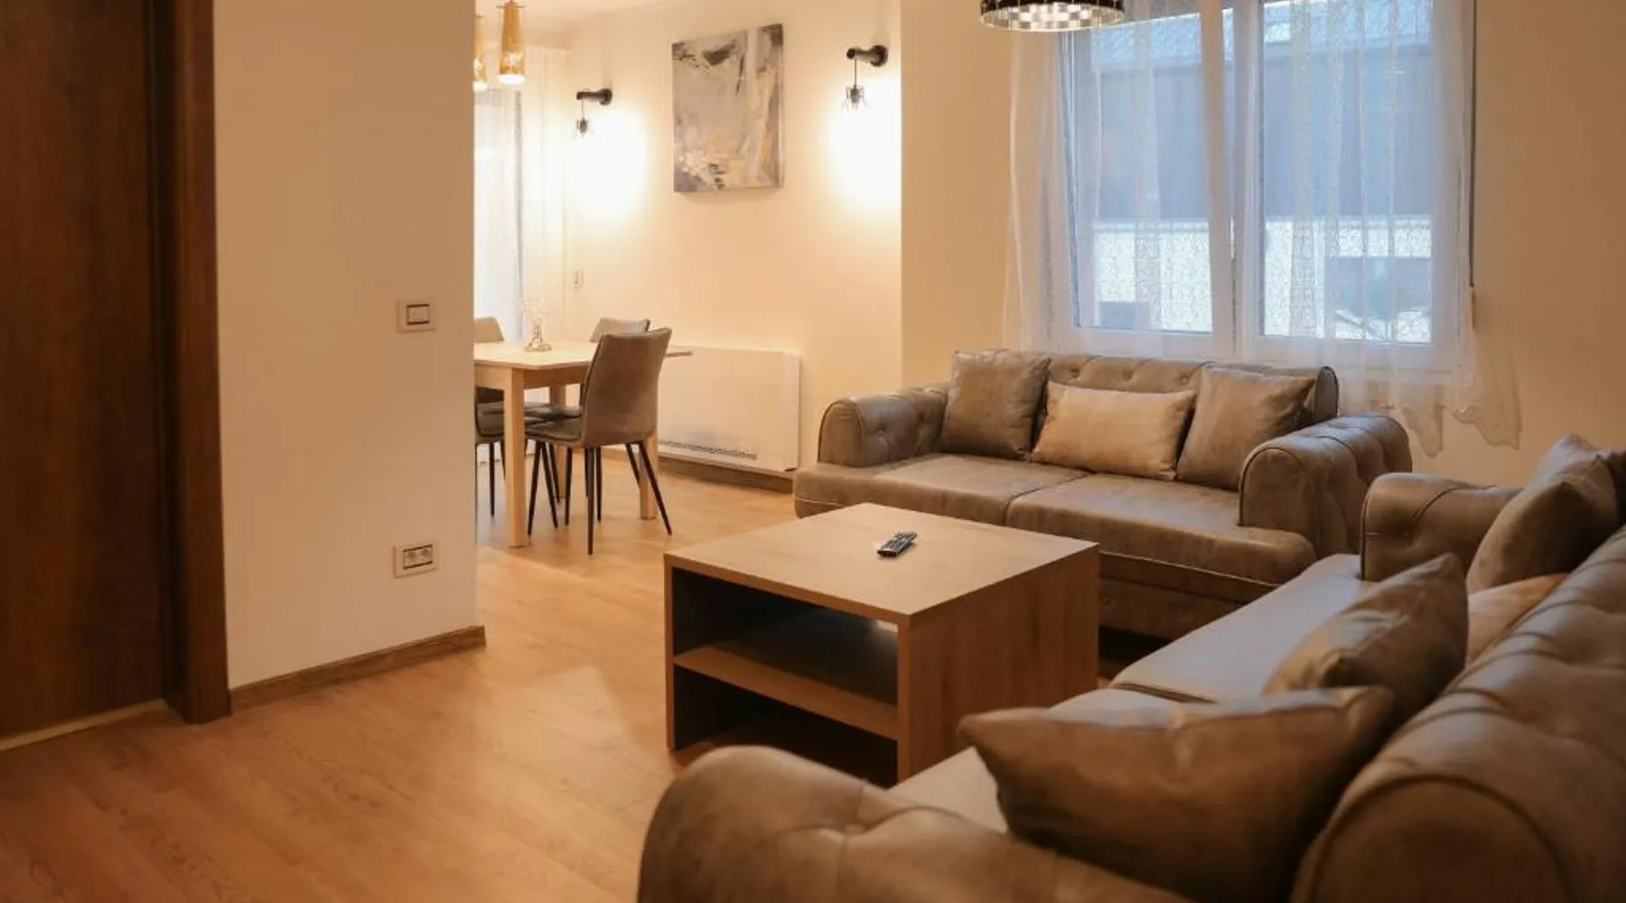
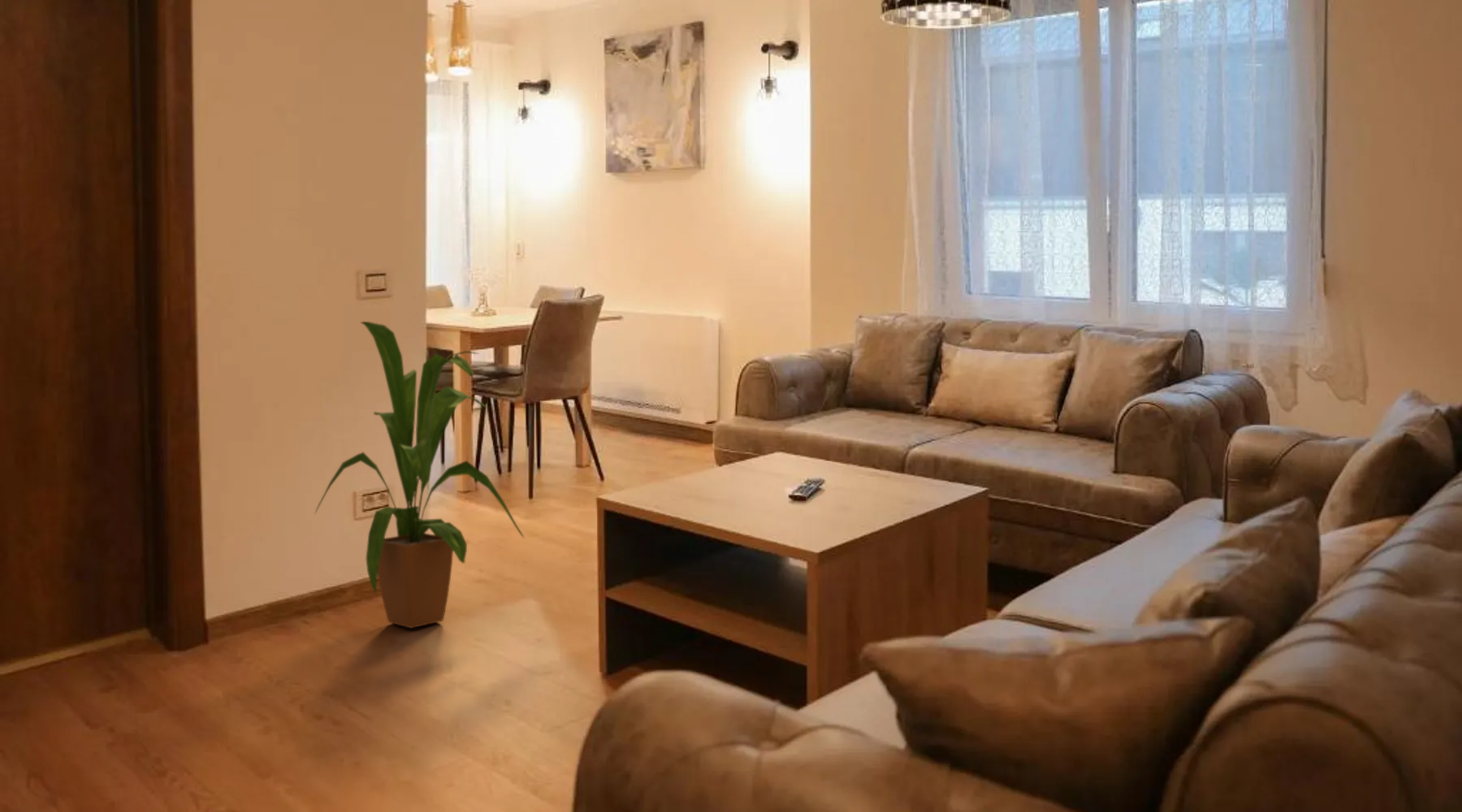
+ house plant [314,321,526,628]
